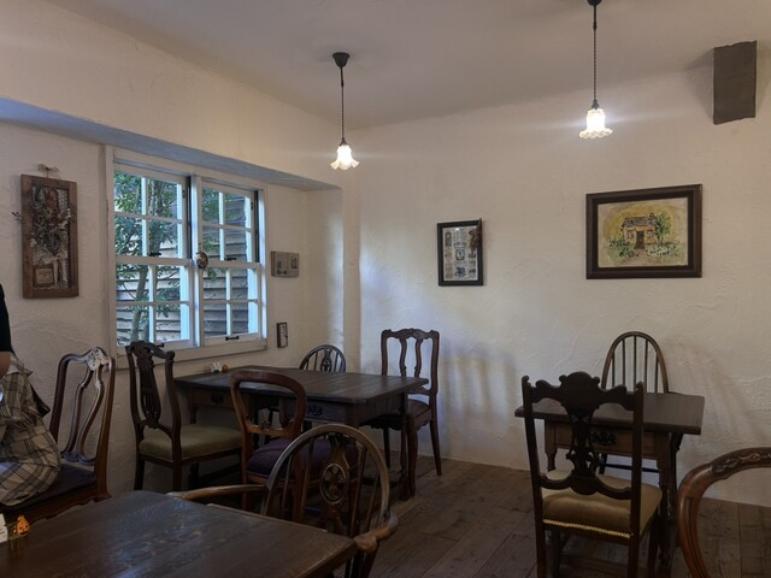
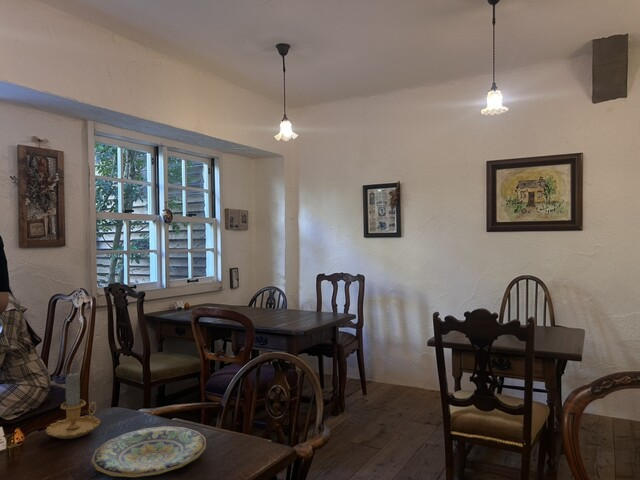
+ candle [45,371,101,440]
+ plate [90,425,207,478]
